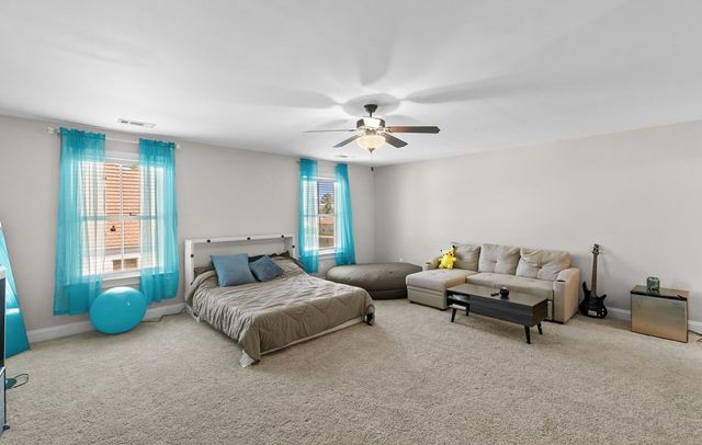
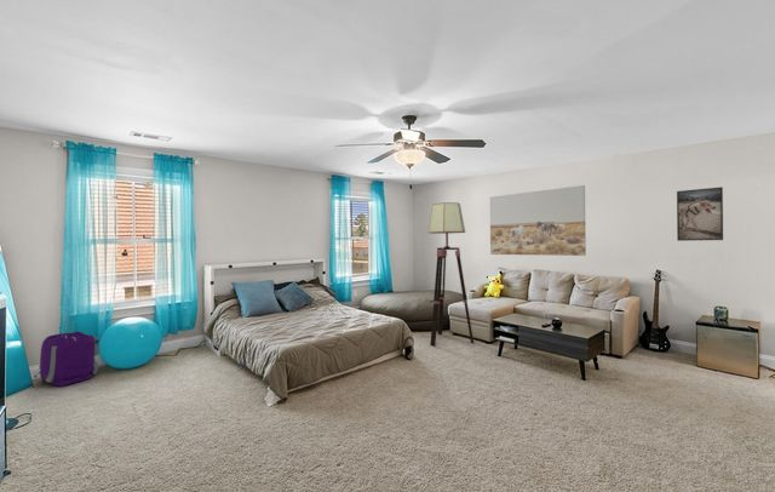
+ backpack [33,330,101,388]
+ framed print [676,187,724,242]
+ floor lamp [426,201,475,347]
+ wall art [489,184,587,257]
